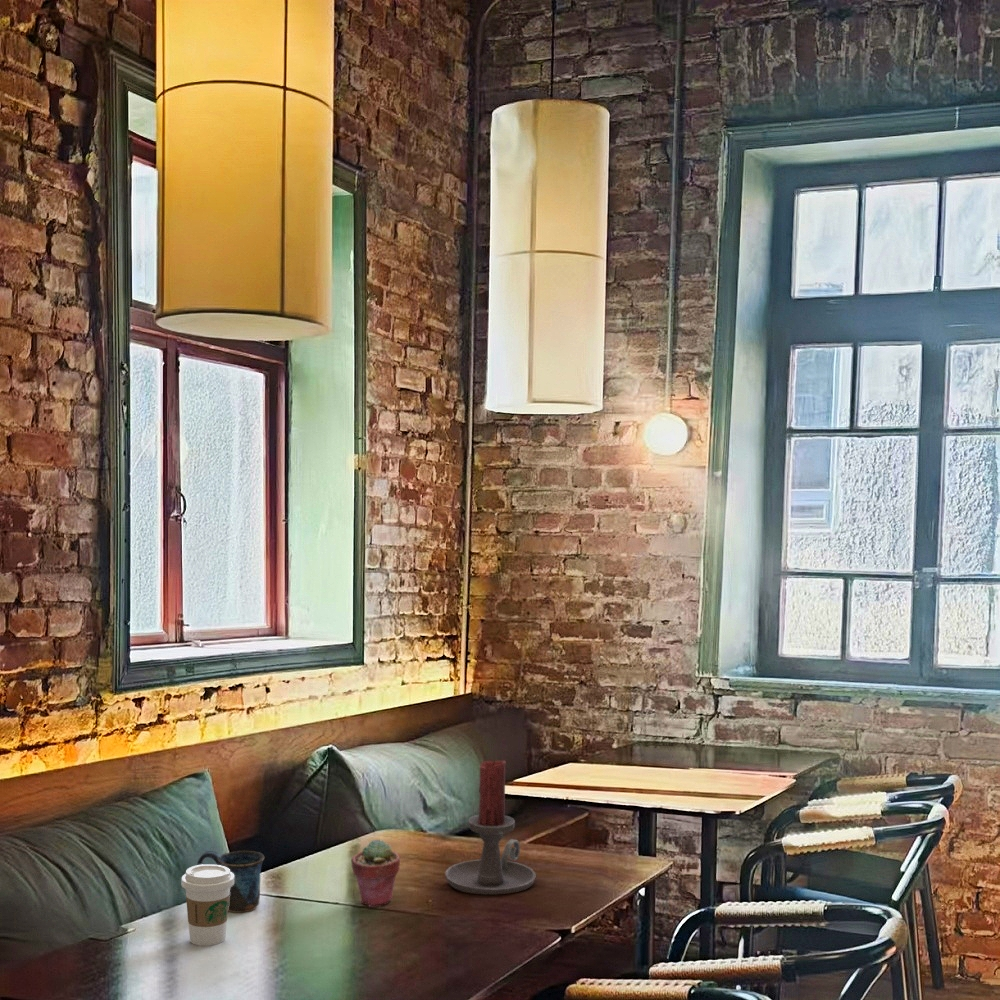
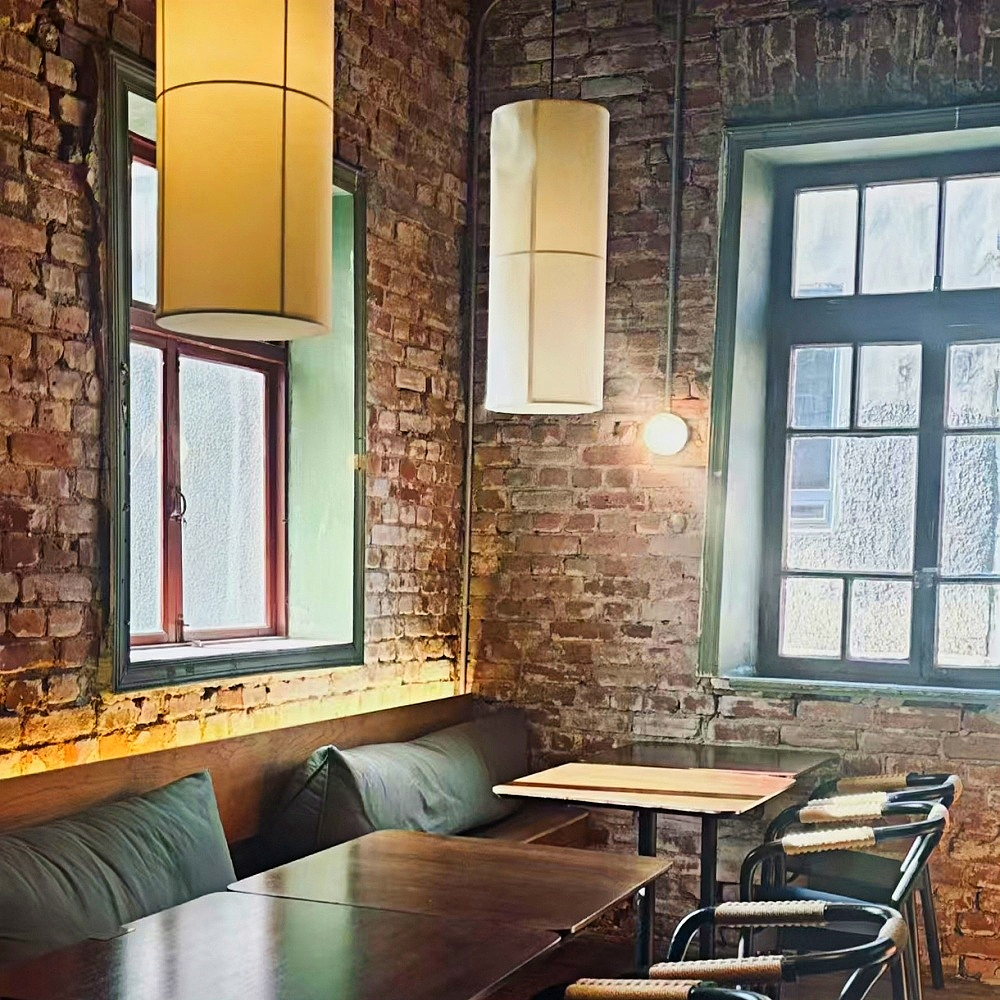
- mug [196,850,265,914]
- potted succulent [350,838,401,908]
- candle holder [444,759,537,896]
- coffee cup [180,863,235,947]
